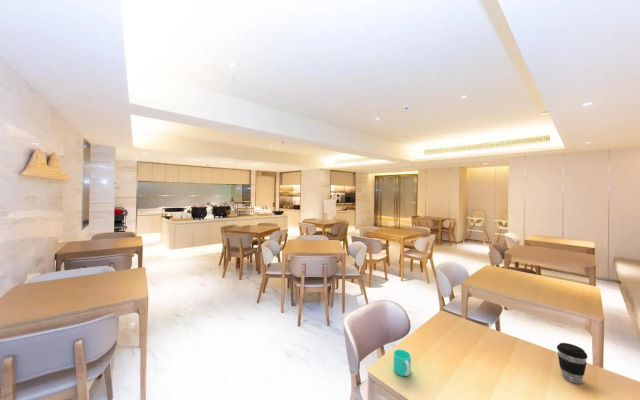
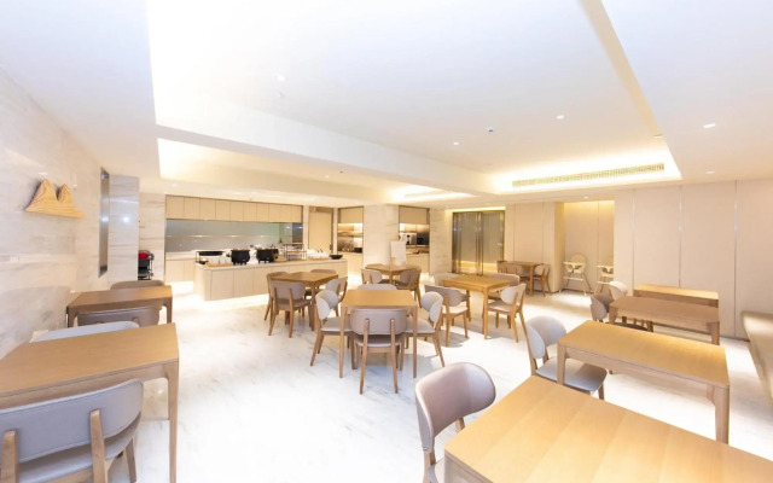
- coffee cup [556,342,588,385]
- cup [393,348,412,377]
